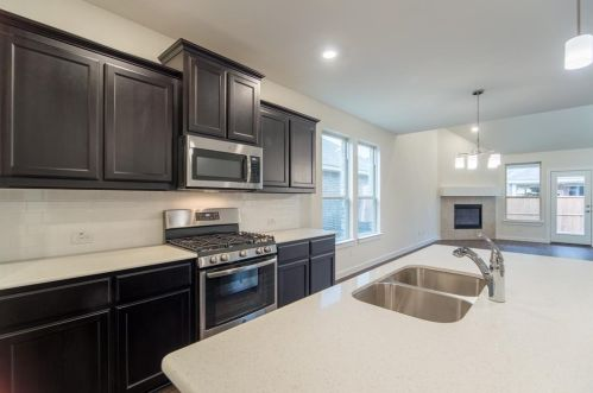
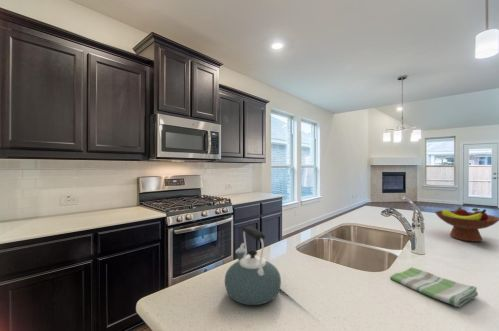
+ dish towel [389,266,479,308]
+ kettle [224,225,282,306]
+ fruit bowl [434,206,499,243]
